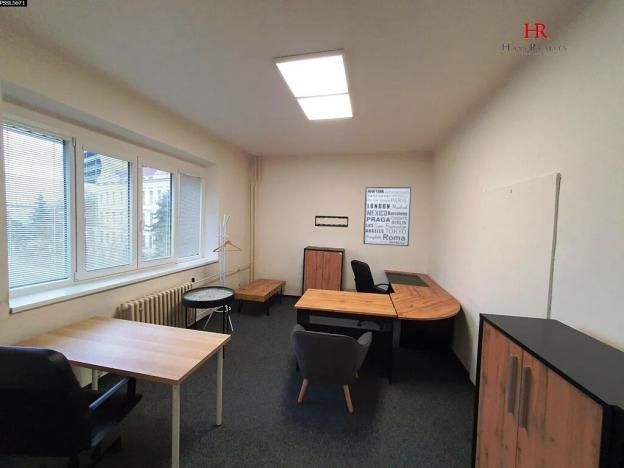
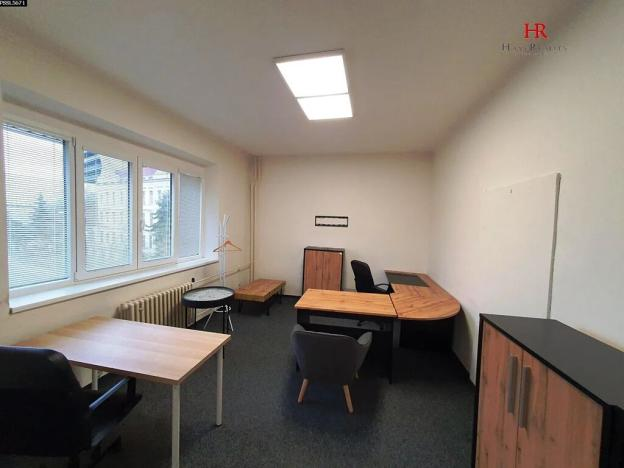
- wall art [362,186,412,247]
